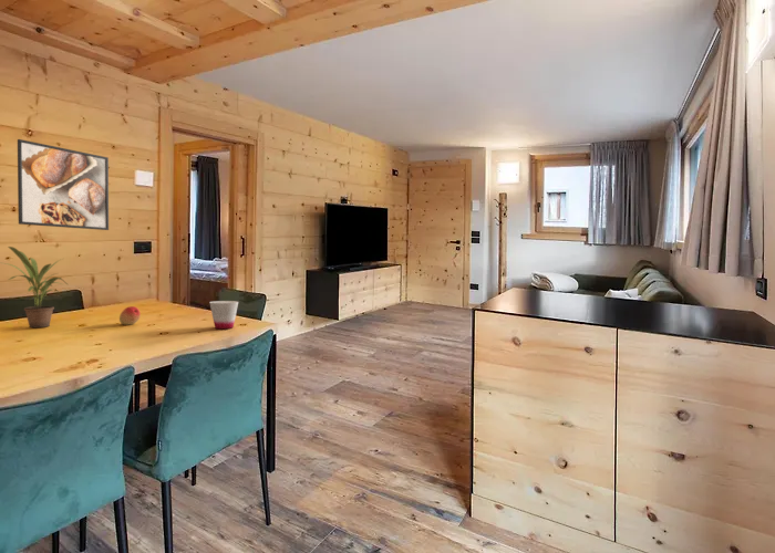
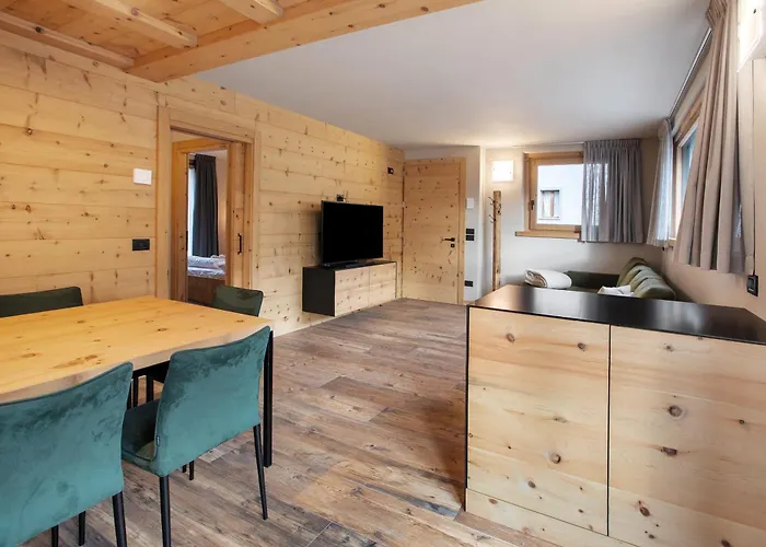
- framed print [17,138,110,231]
- fruit [118,305,142,326]
- potted plant [0,246,69,328]
- cup [209,300,239,331]
